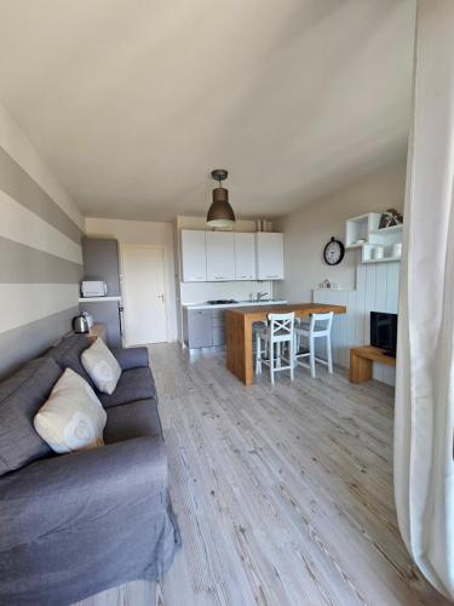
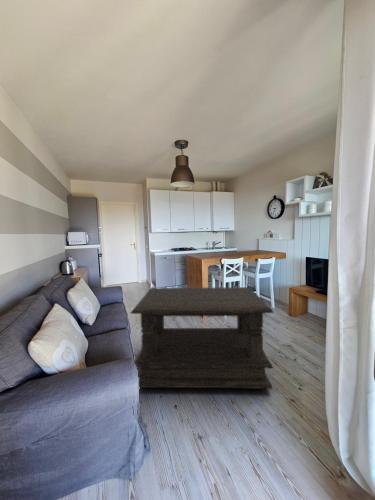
+ coffee table [130,286,275,390]
